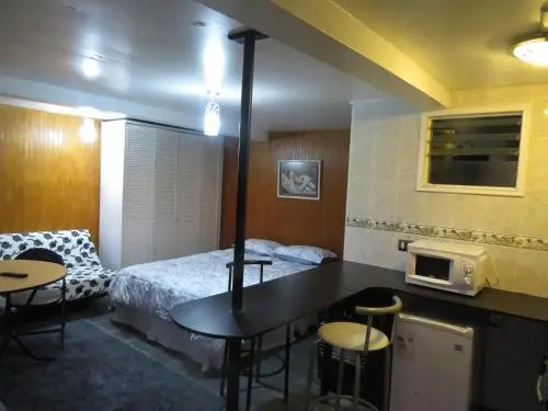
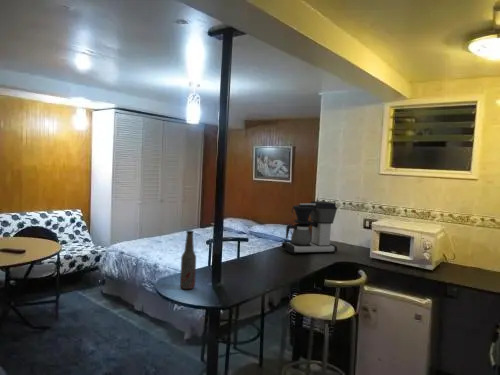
+ coffee maker [281,200,338,255]
+ bottle [179,230,197,290]
